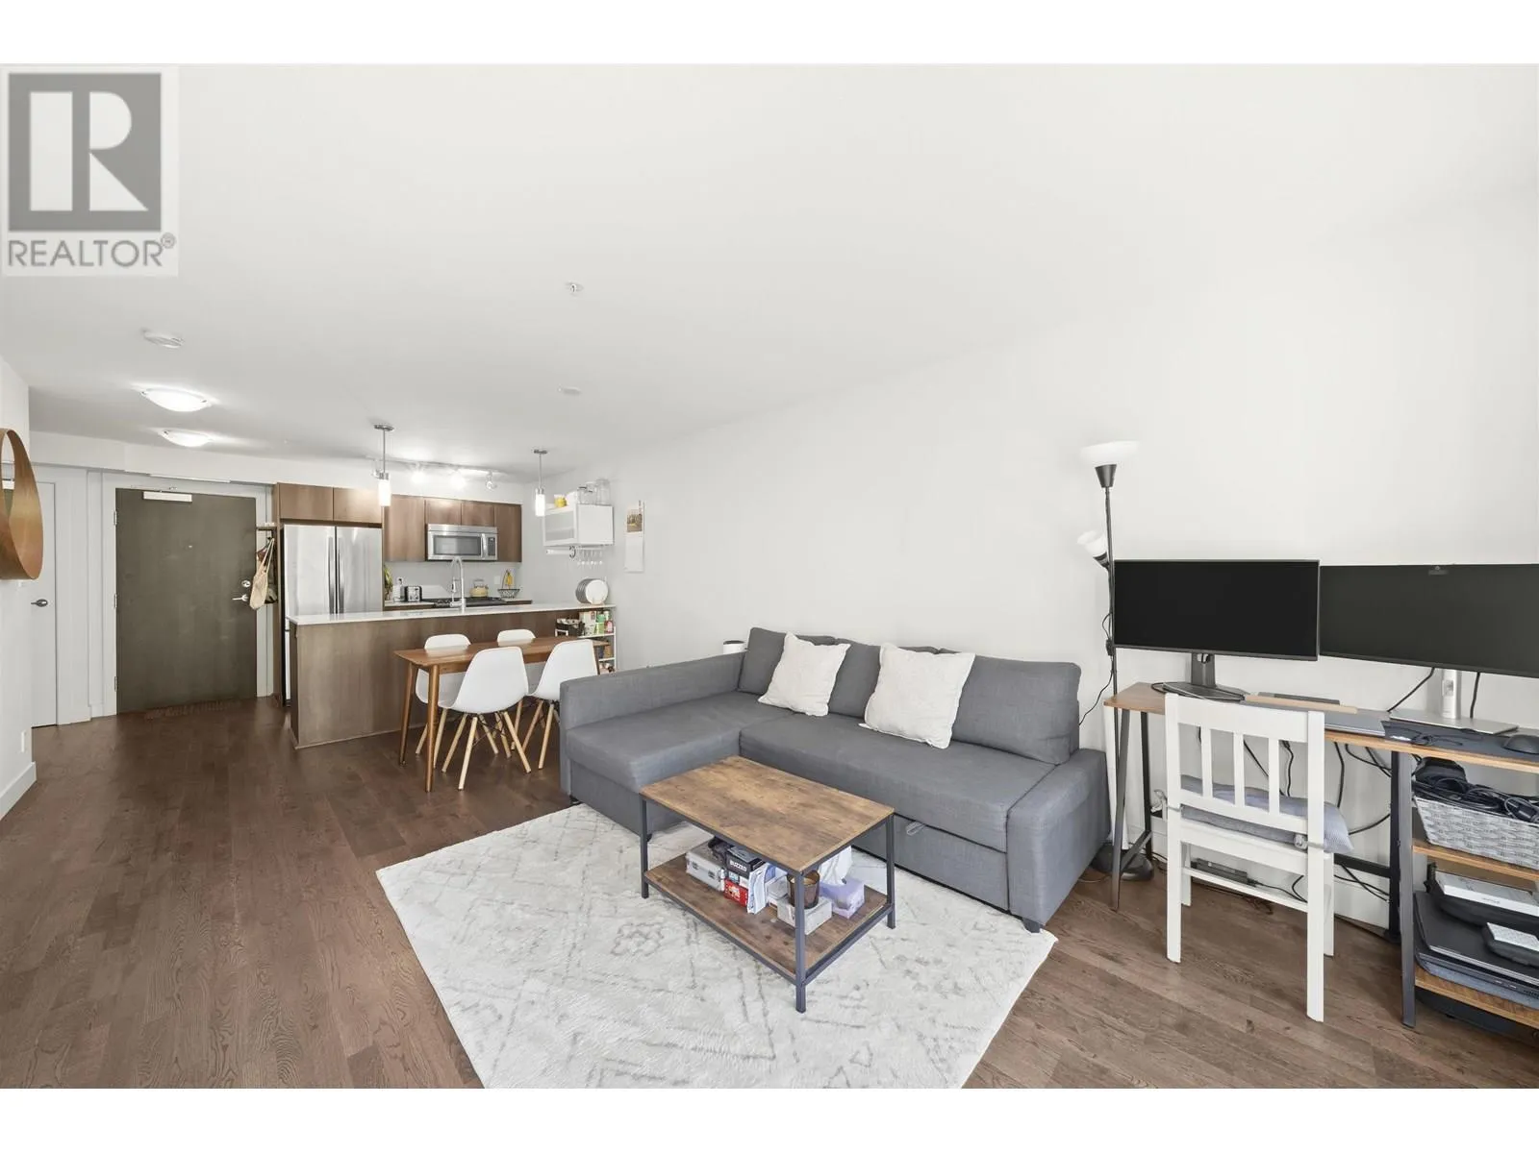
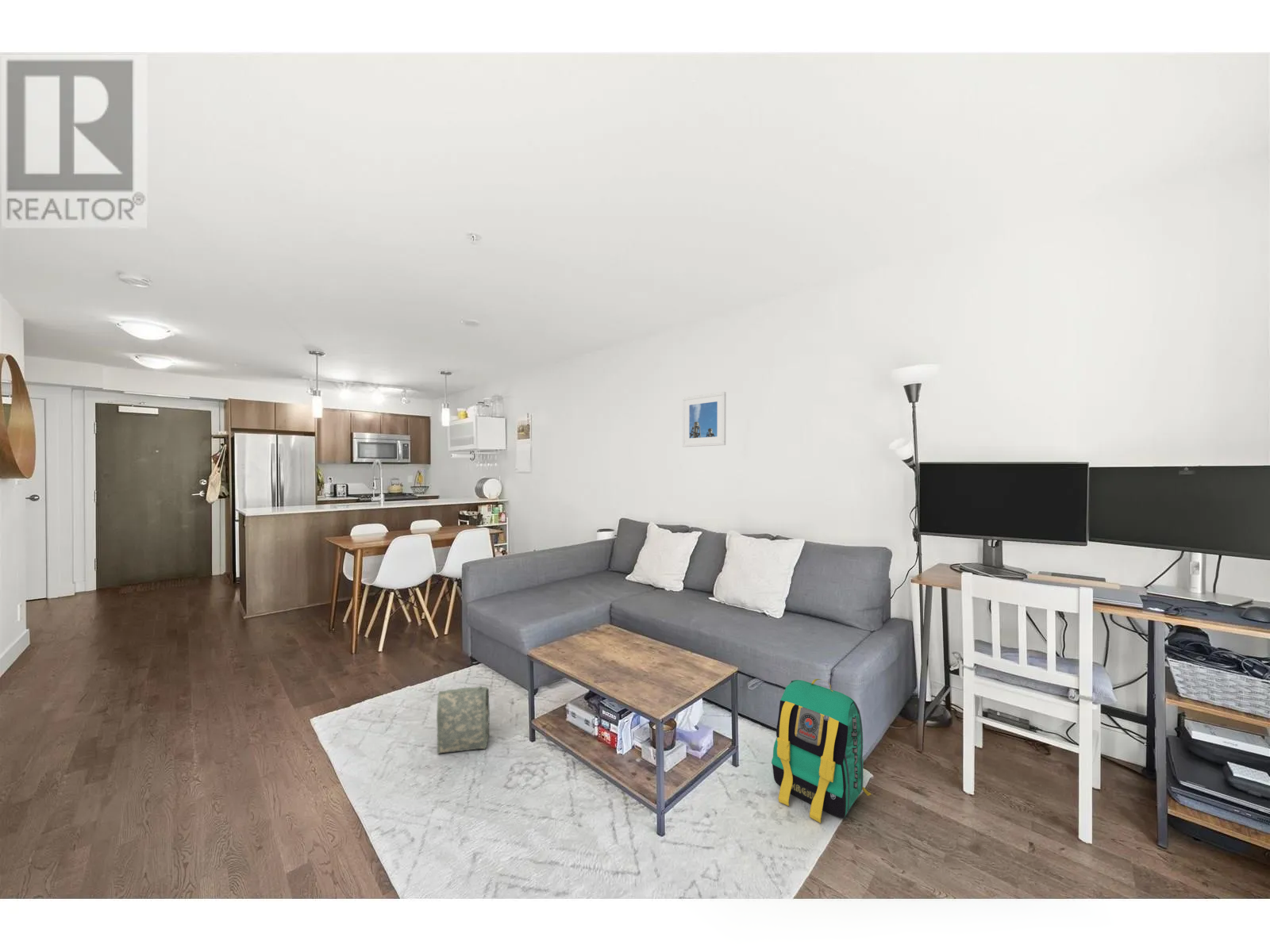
+ backpack [771,678,872,824]
+ bag [436,685,491,754]
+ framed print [682,391,727,447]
